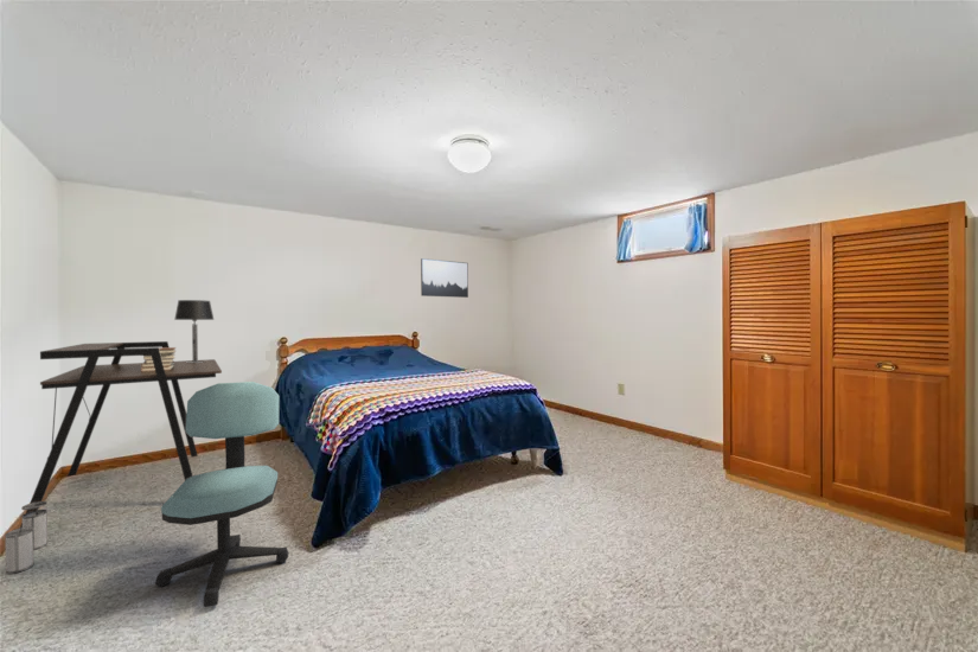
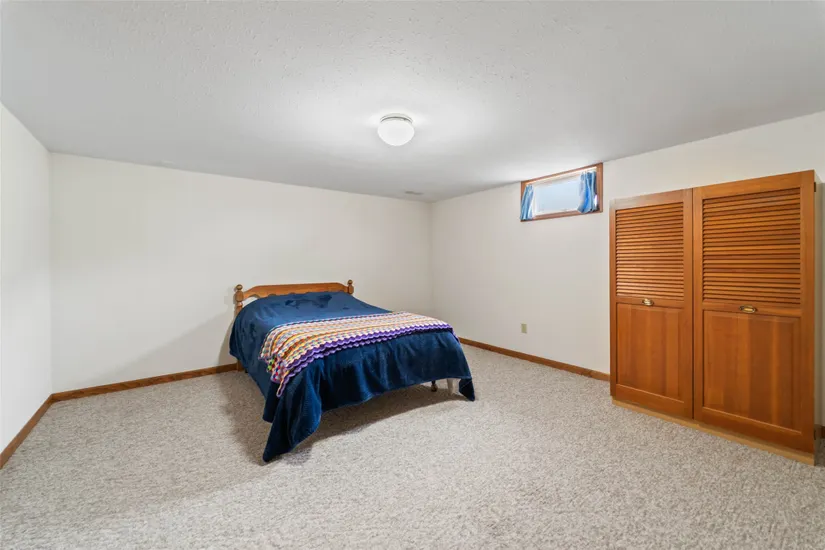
- table lamp [173,299,216,363]
- office chair [154,381,289,608]
- wall art [420,257,469,299]
- trash can [4,500,49,575]
- desk [19,340,223,528]
- book stack [141,346,177,371]
